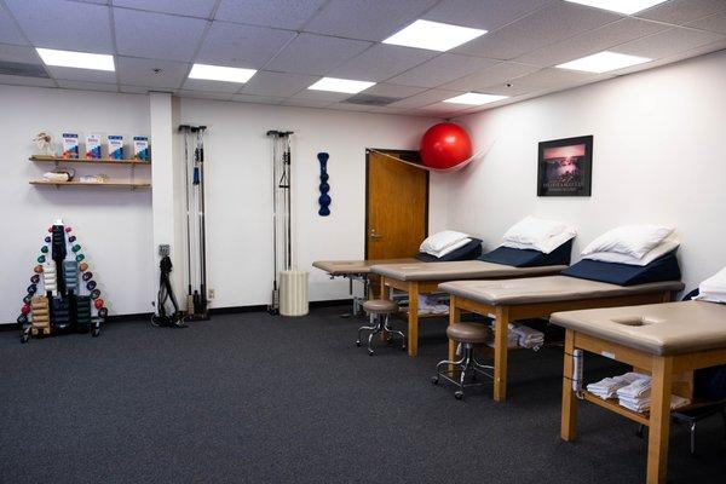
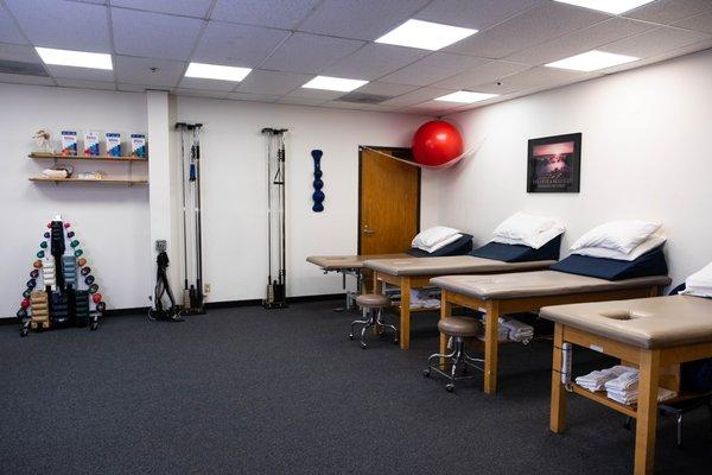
- laundry hamper [275,264,312,317]
